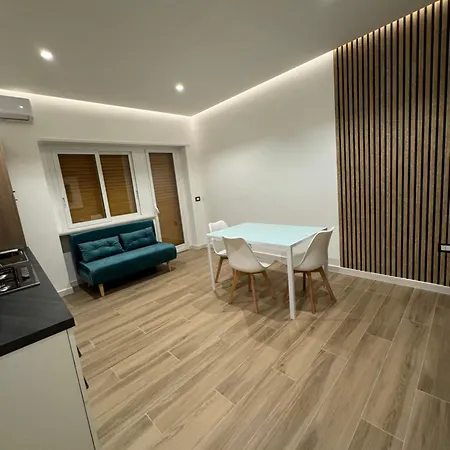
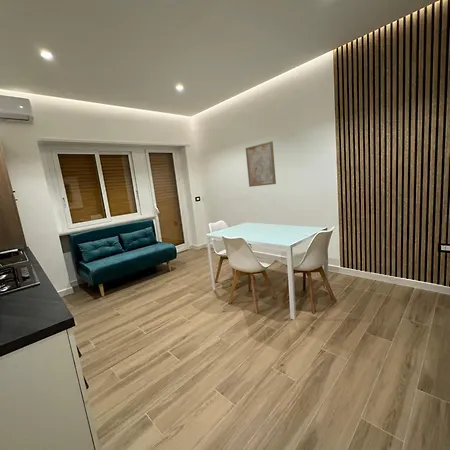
+ wall art [245,140,277,188]
